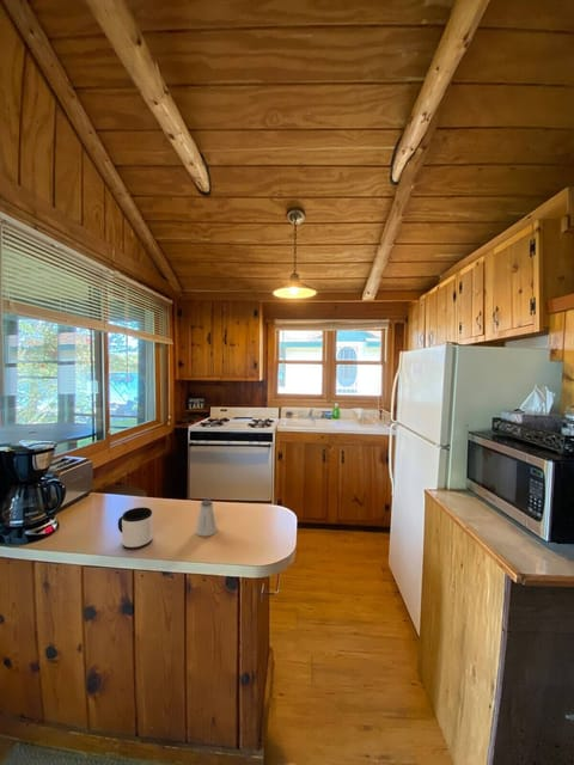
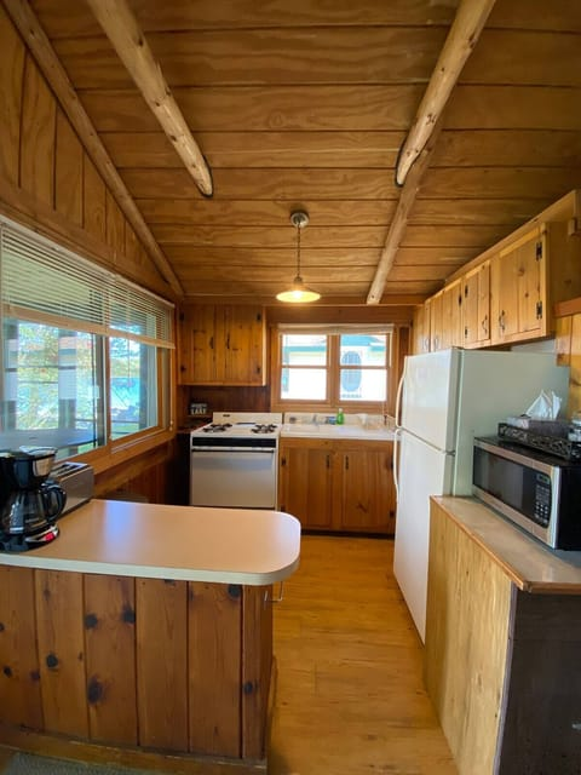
- mug [117,507,153,551]
- saltshaker [194,498,218,538]
